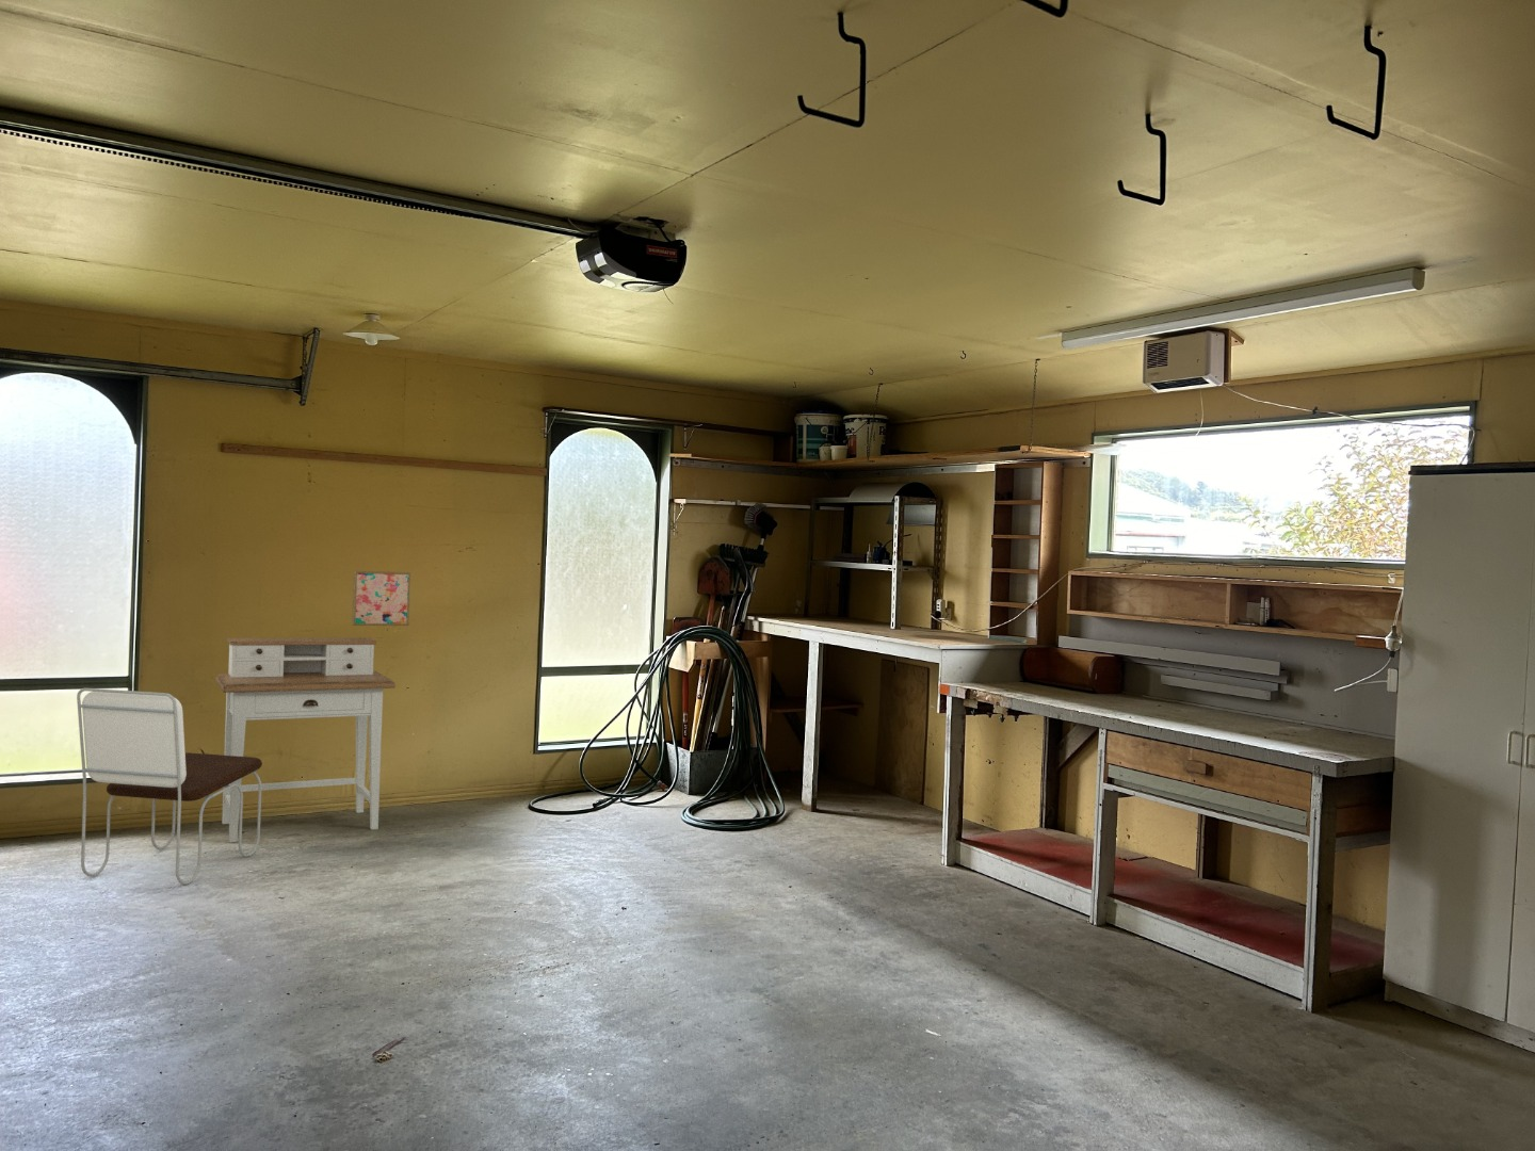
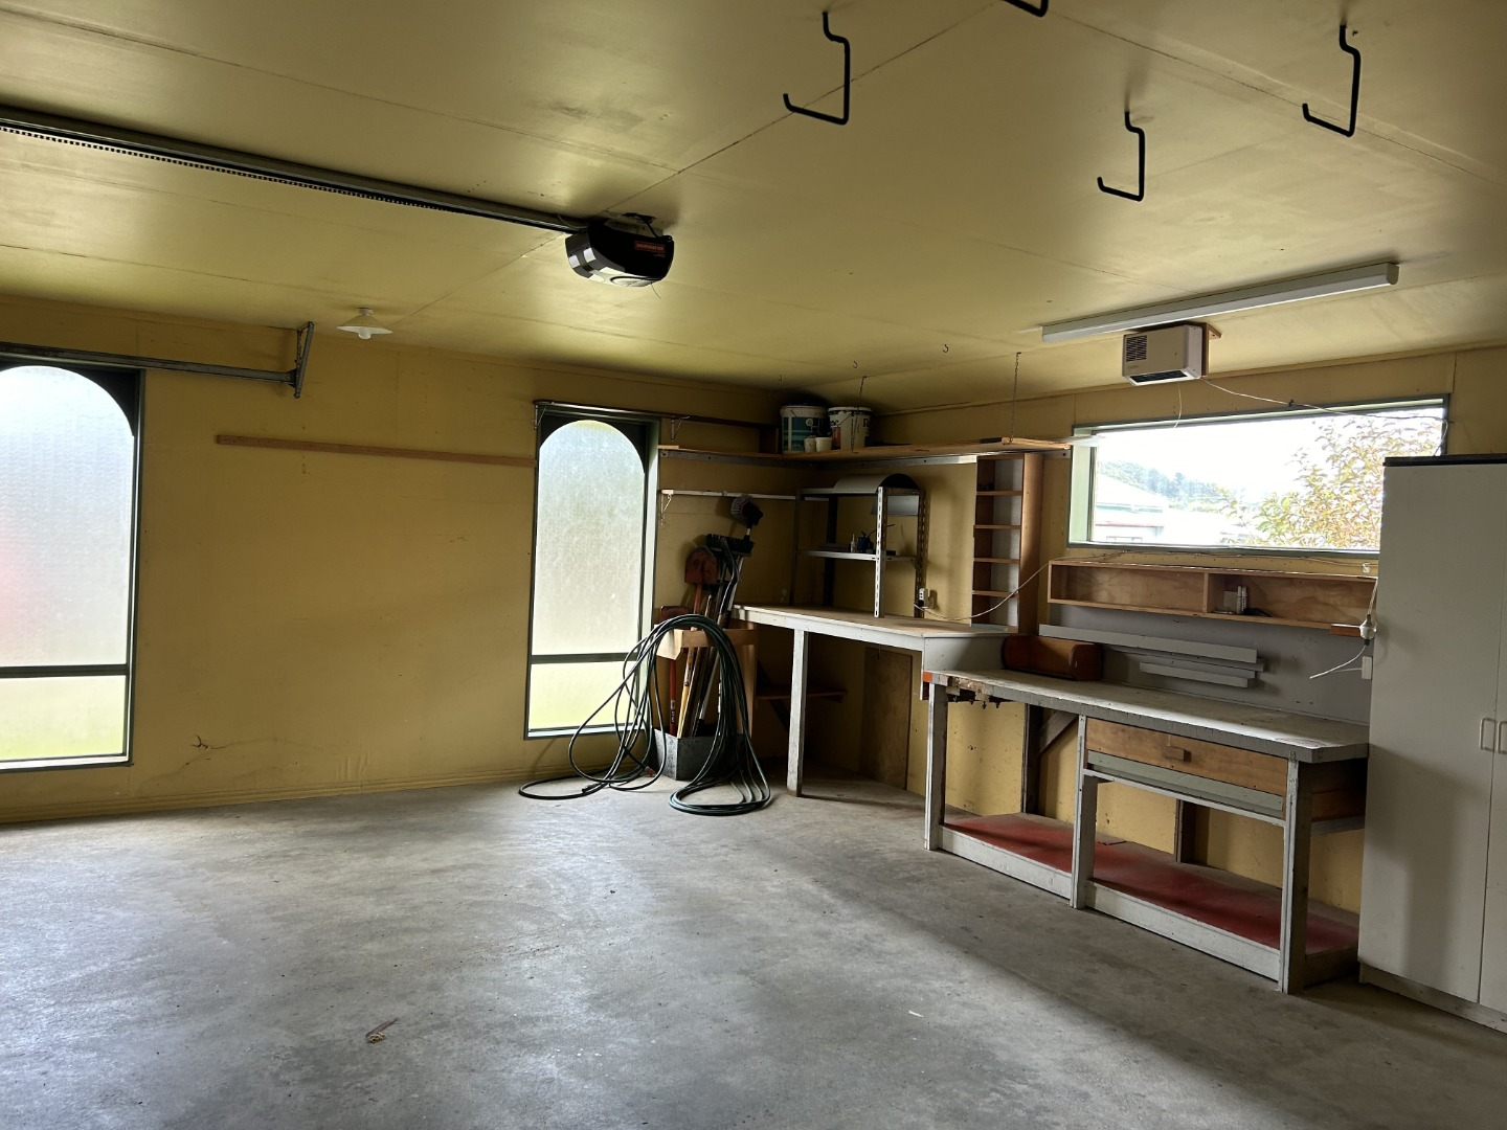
- chair [76,688,263,886]
- wall art [351,571,411,626]
- desk [214,637,396,844]
